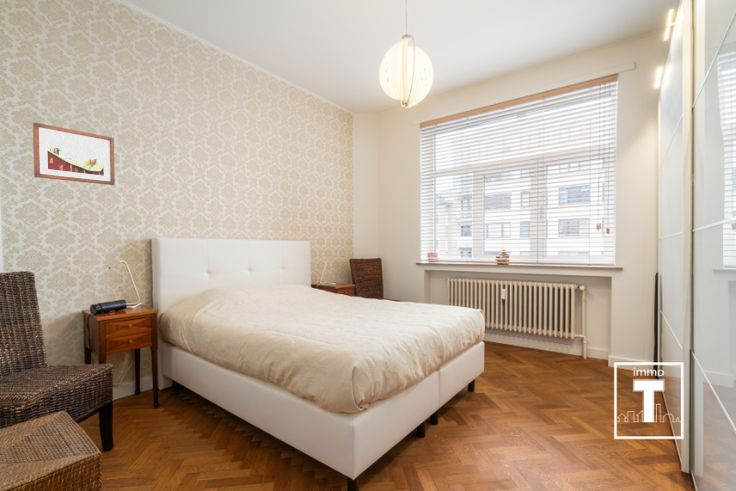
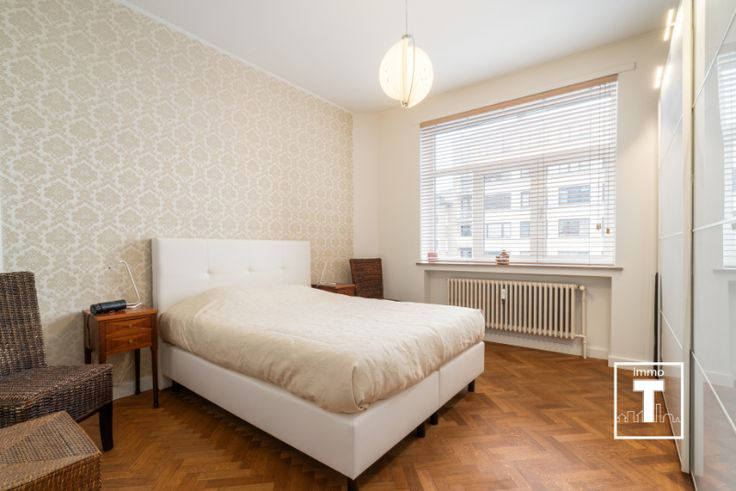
- wall art [32,121,116,186]
